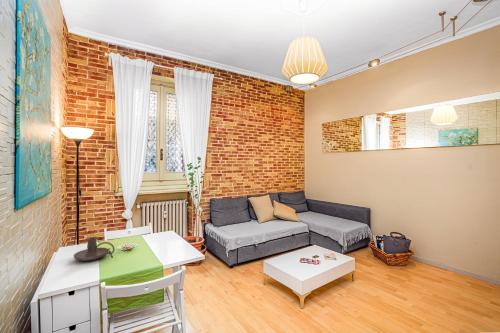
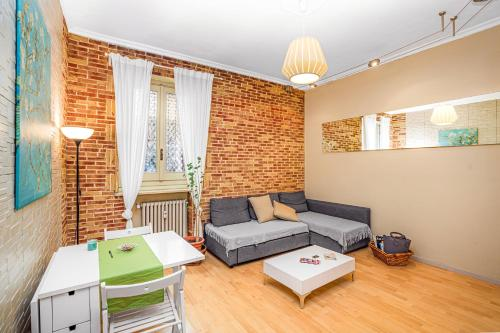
- candle holder [73,236,116,262]
